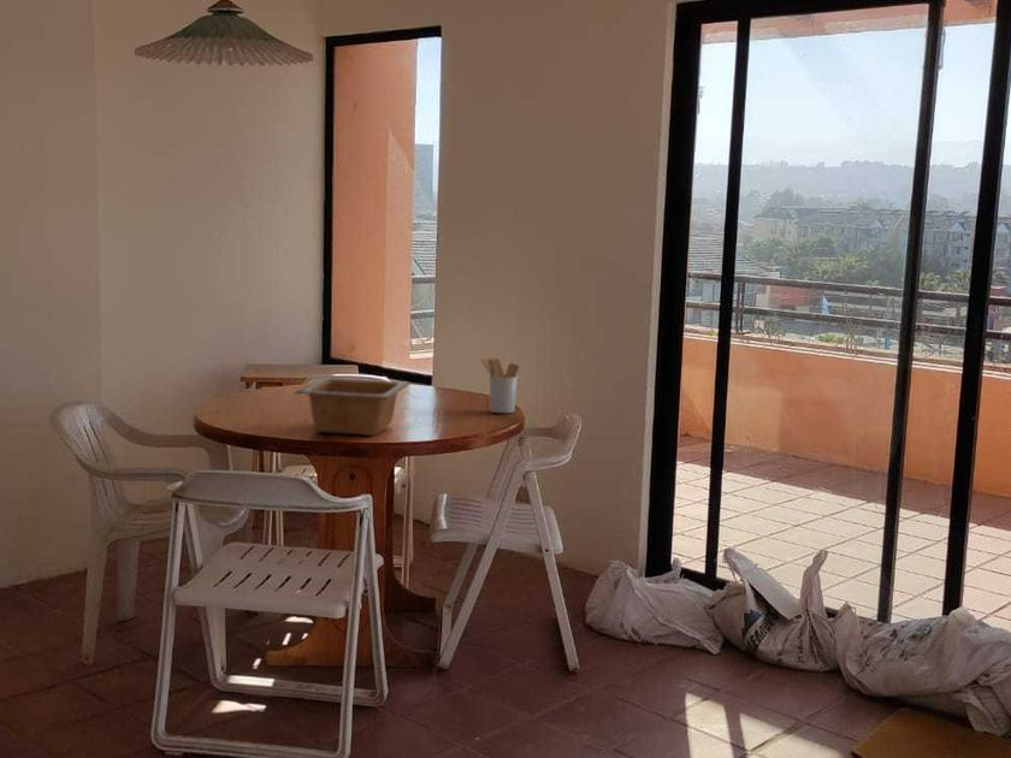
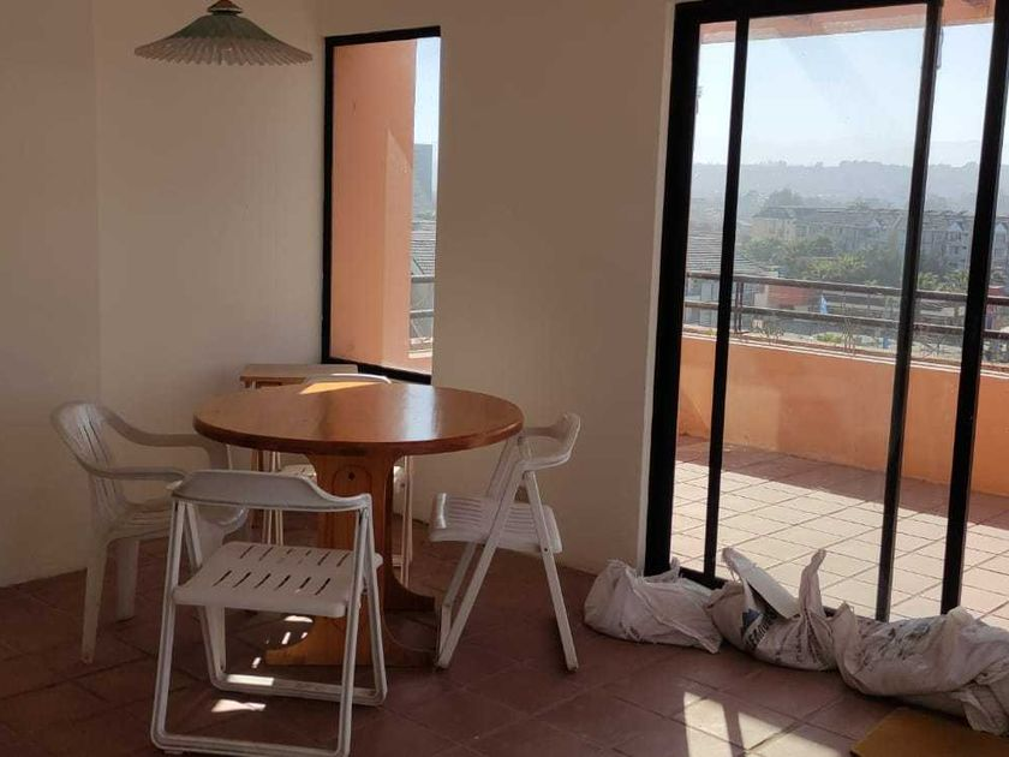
- serving bowl [294,377,410,437]
- utensil holder [479,357,520,414]
